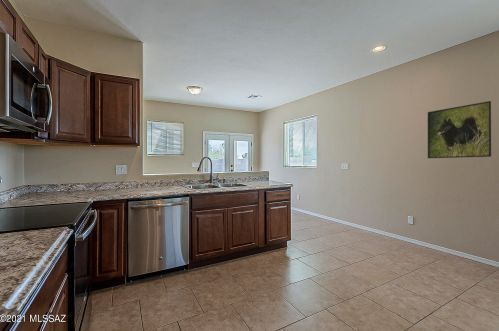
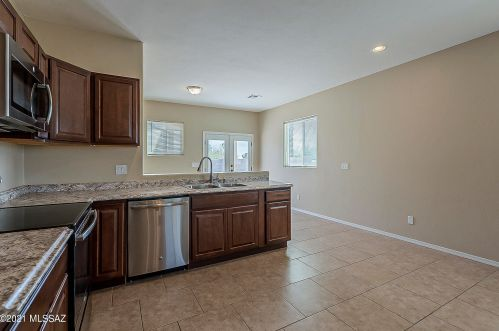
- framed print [427,100,492,159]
